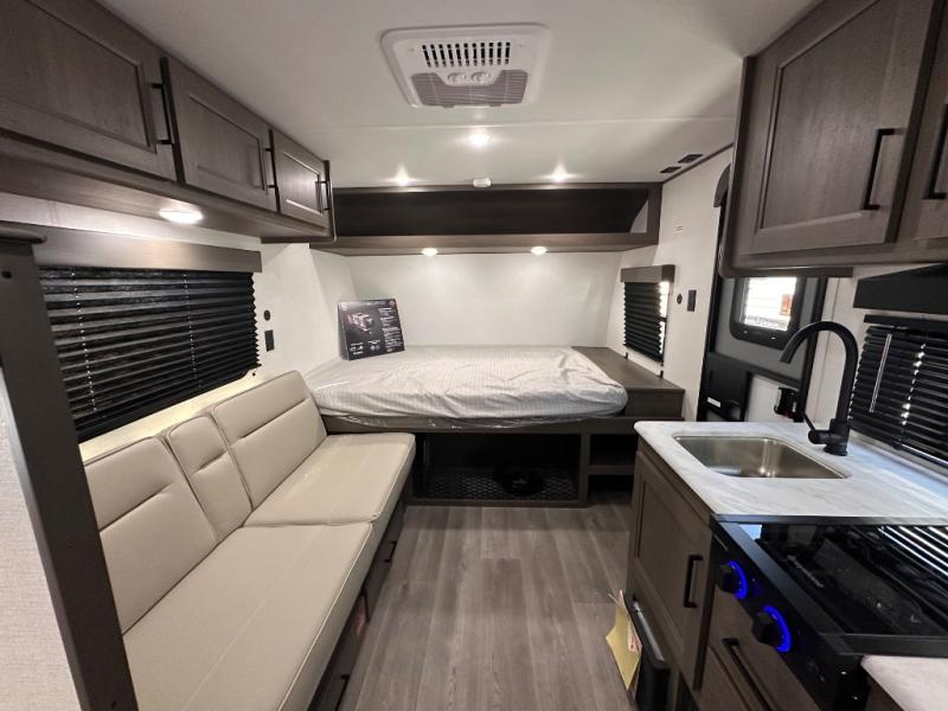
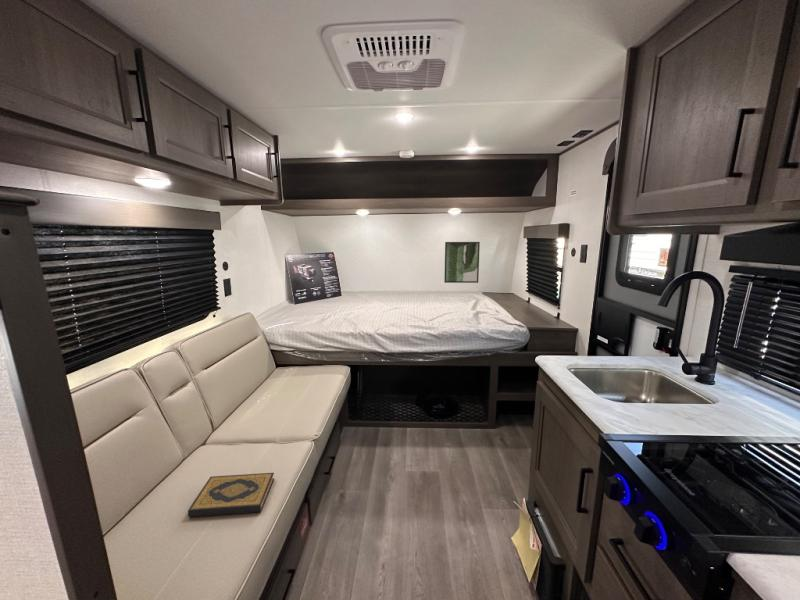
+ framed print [443,241,481,284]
+ hardback book [187,472,275,518]
